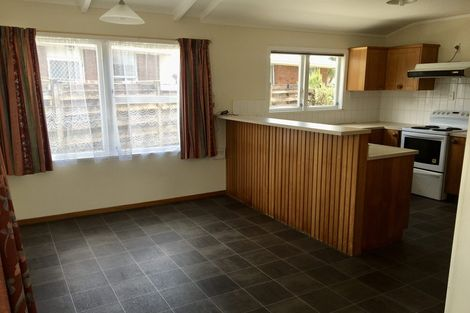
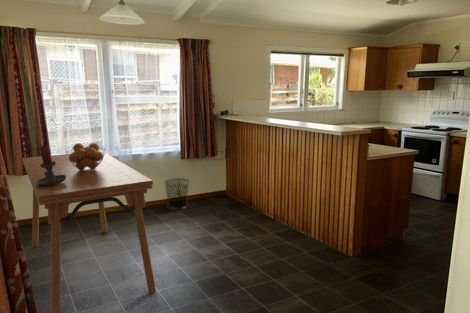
+ dining table [21,150,157,313]
+ candle holder [37,144,66,186]
+ fruit basket [65,142,106,171]
+ trash can [163,177,190,211]
